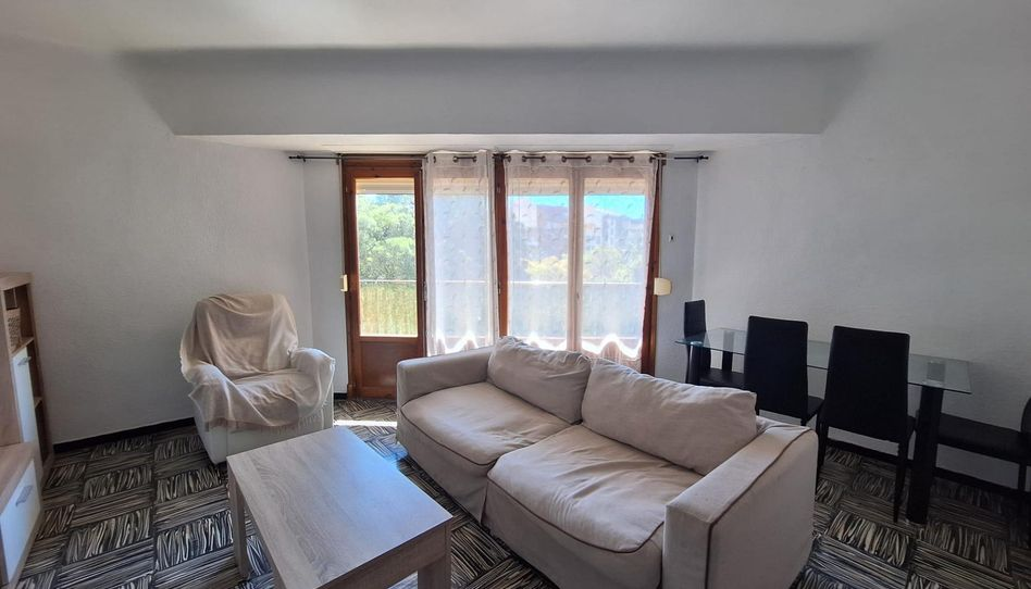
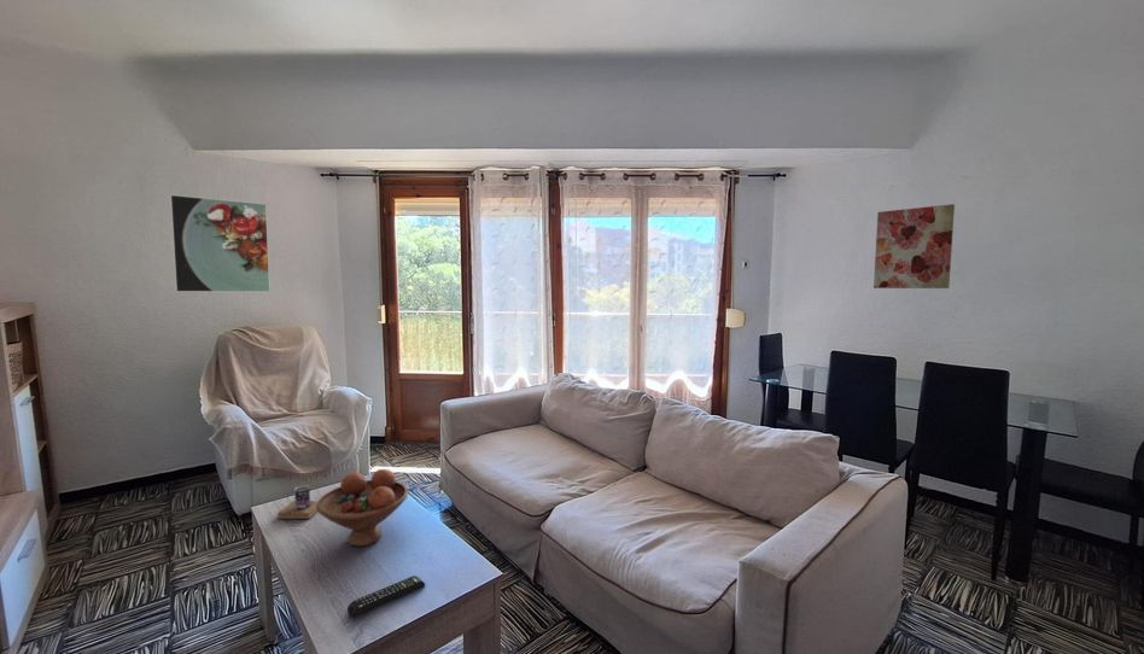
+ remote control [346,574,426,619]
+ wall art [872,203,956,290]
+ fruit bowl [316,468,409,548]
+ mug [276,484,319,520]
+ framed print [169,193,272,293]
